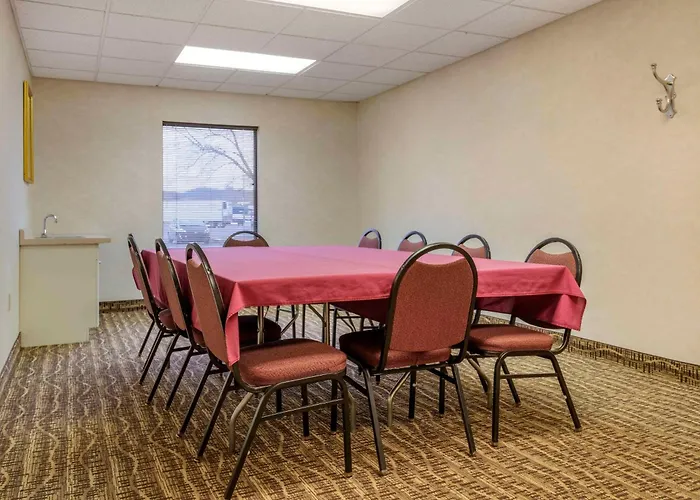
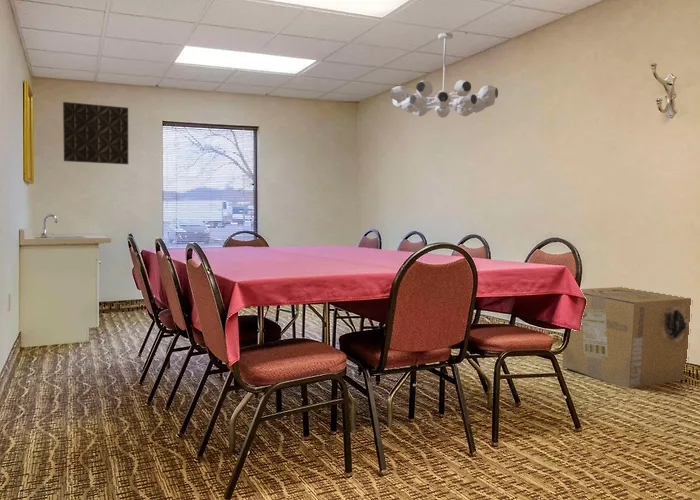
+ cardboard box [561,286,692,389]
+ chandelier [389,32,499,119]
+ wall panel [62,101,129,165]
